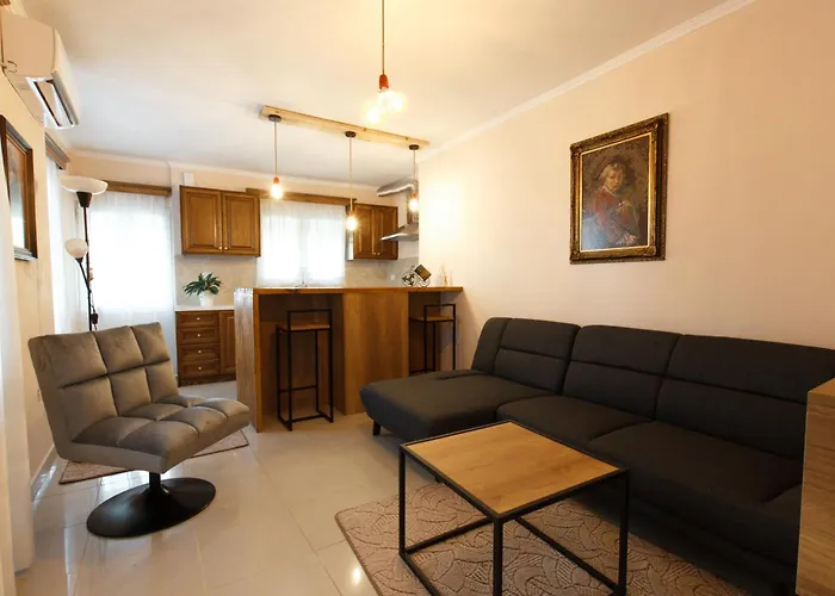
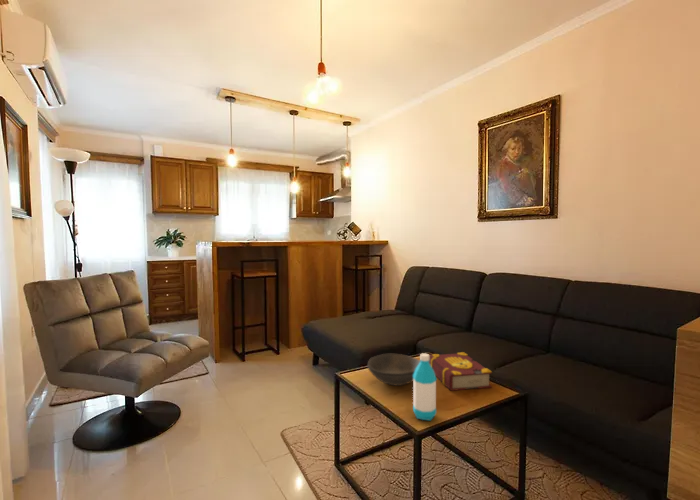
+ book [428,351,493,392]
+ bowl [366,353,421,387]
+ water bottle [412,352,437,422]
